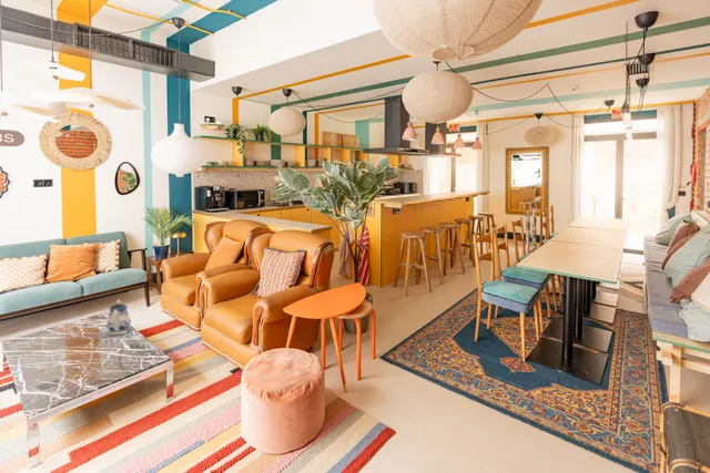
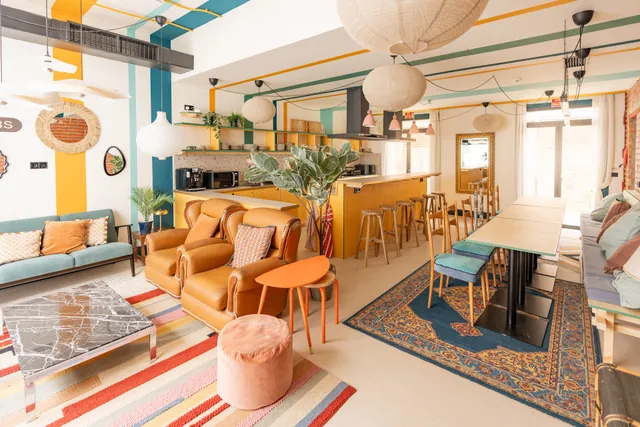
- teapot [105,299,132,336]
